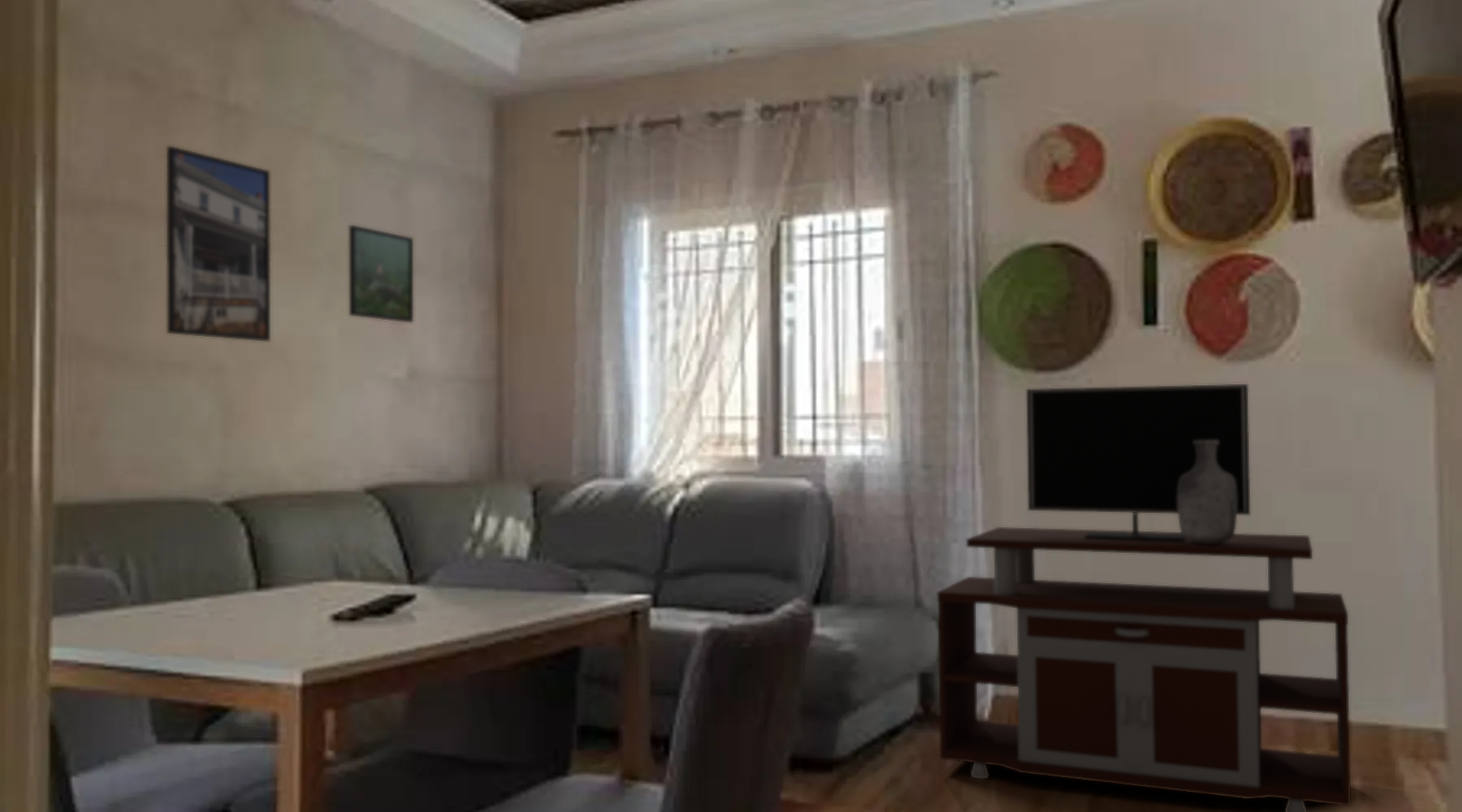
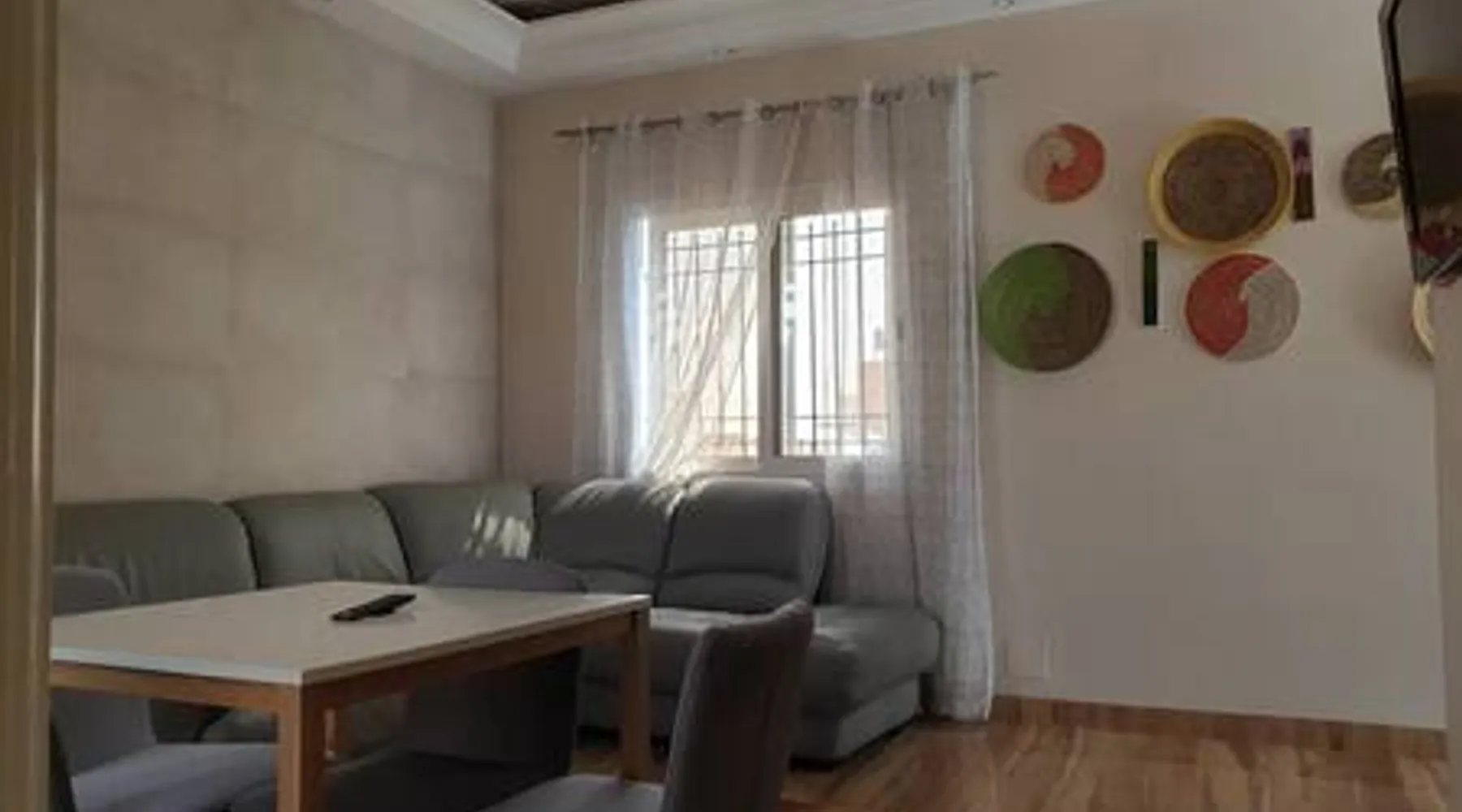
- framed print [166,145,271,343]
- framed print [348,224,414,323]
- tv stand [936,383,1352,812]
- vase [1177,440,1238,544]
